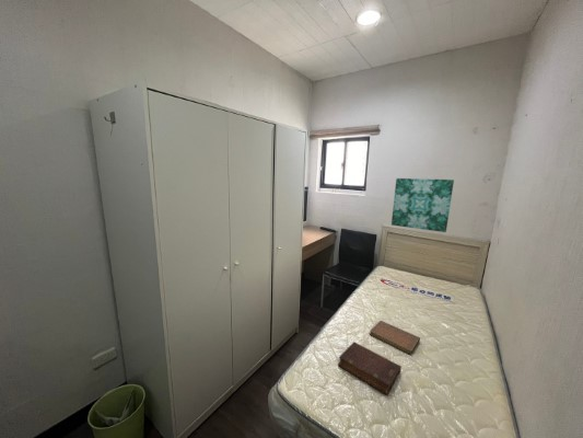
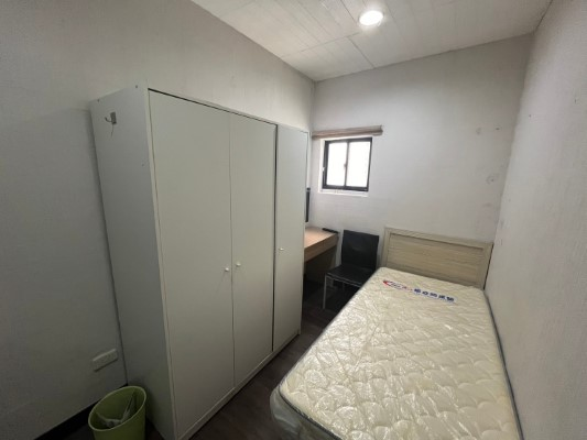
- wall art [390,177,455,233]
- diary [337,341,403,395]
- notebook [369,320,421,356]
